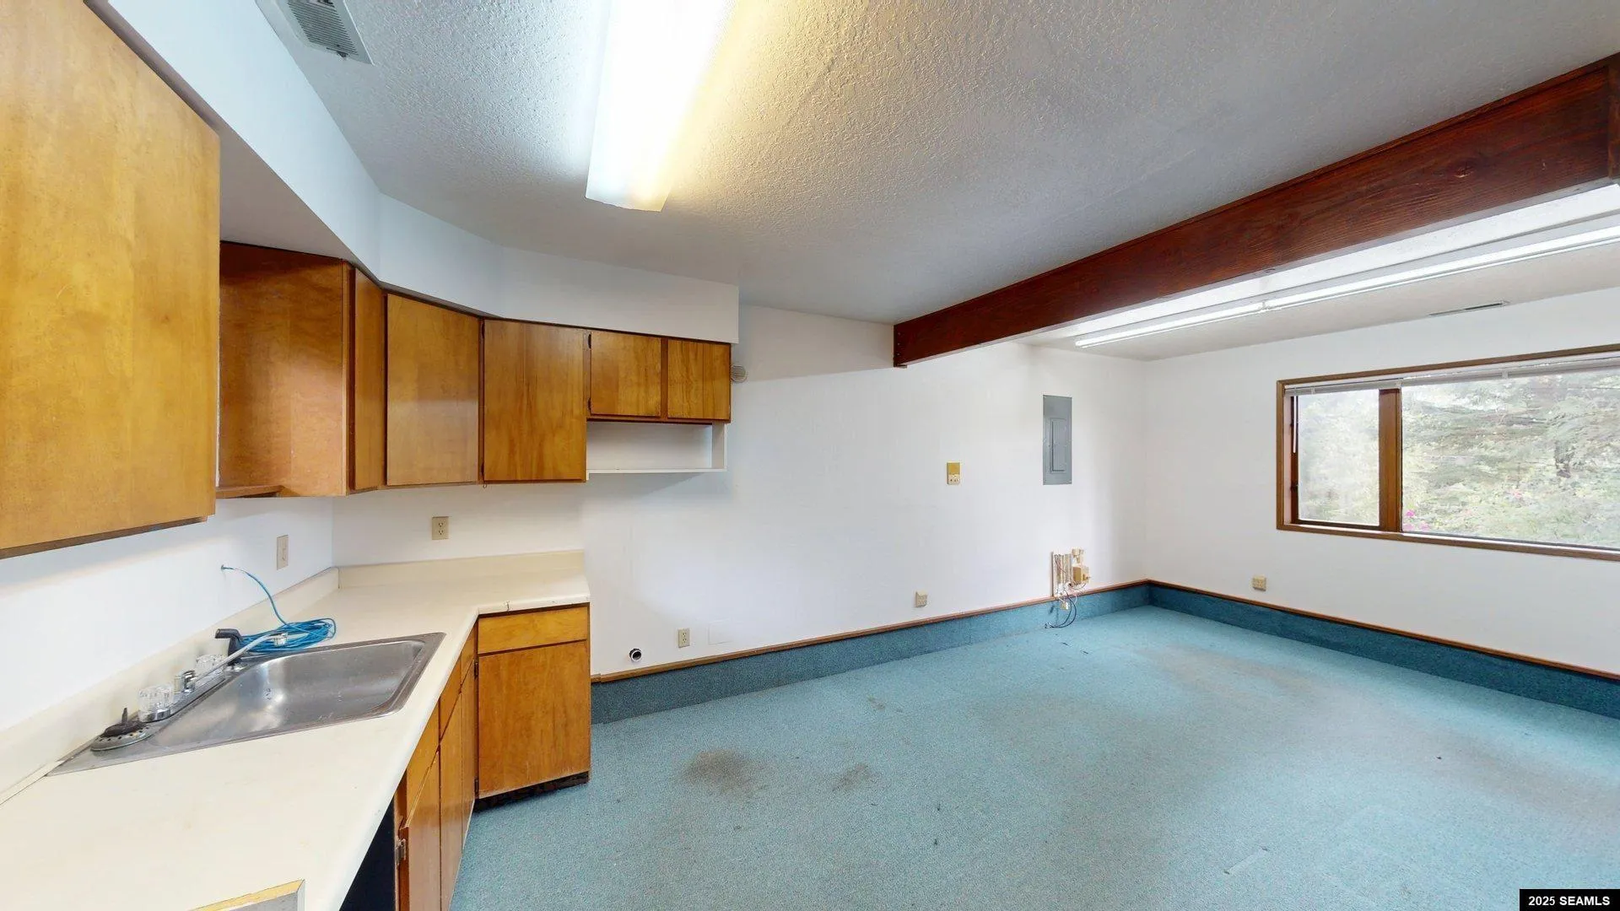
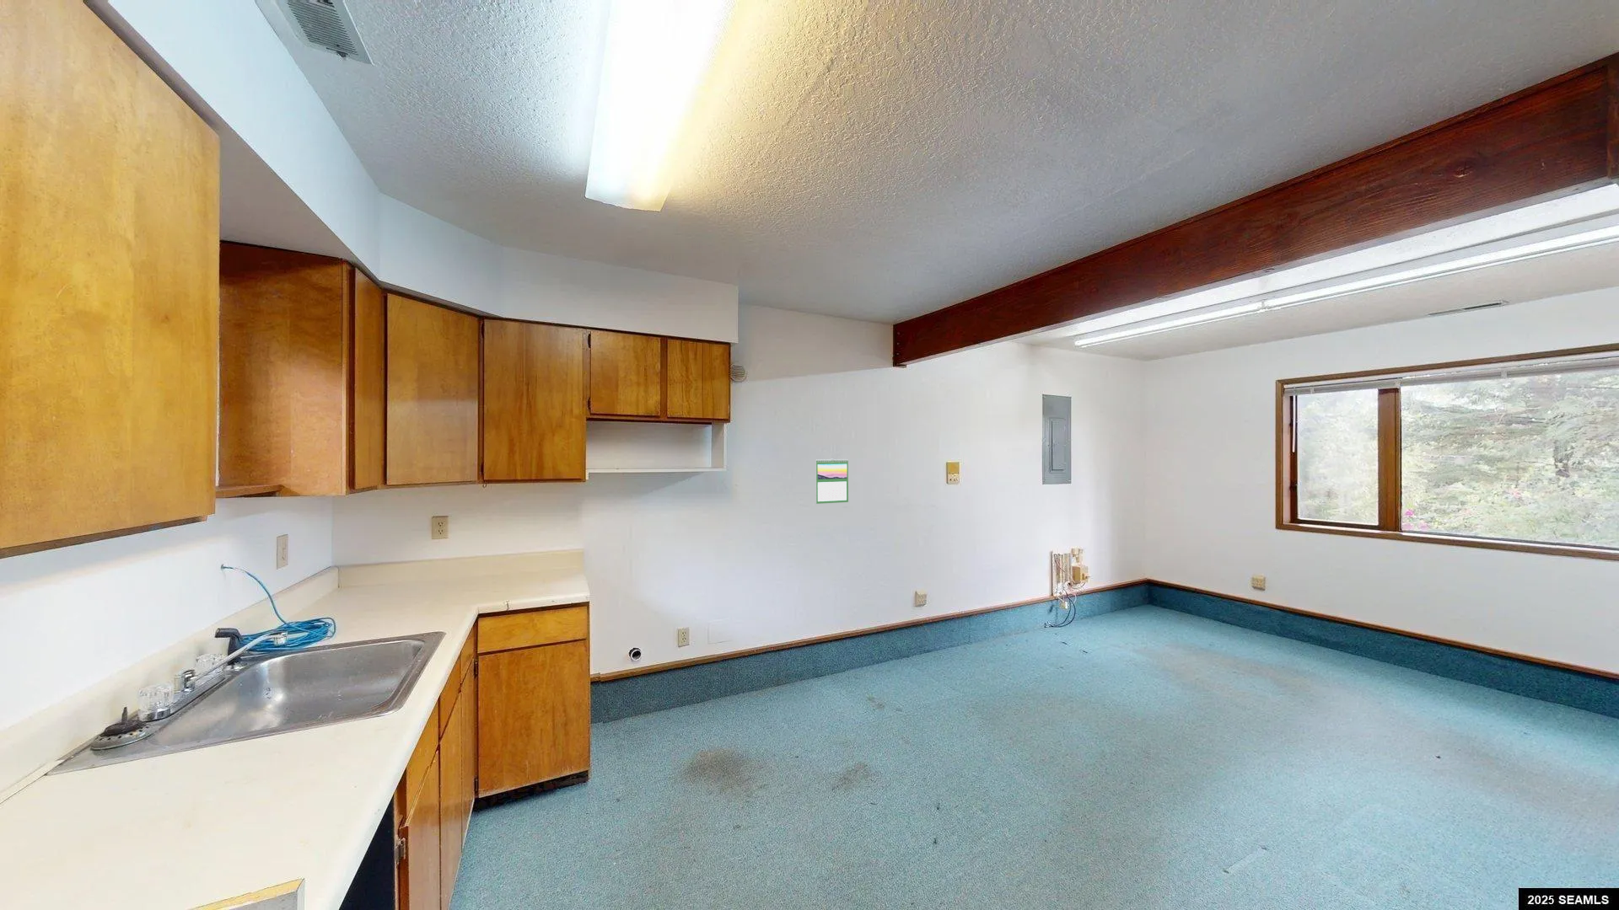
+ calendar [815,458,850,504]
